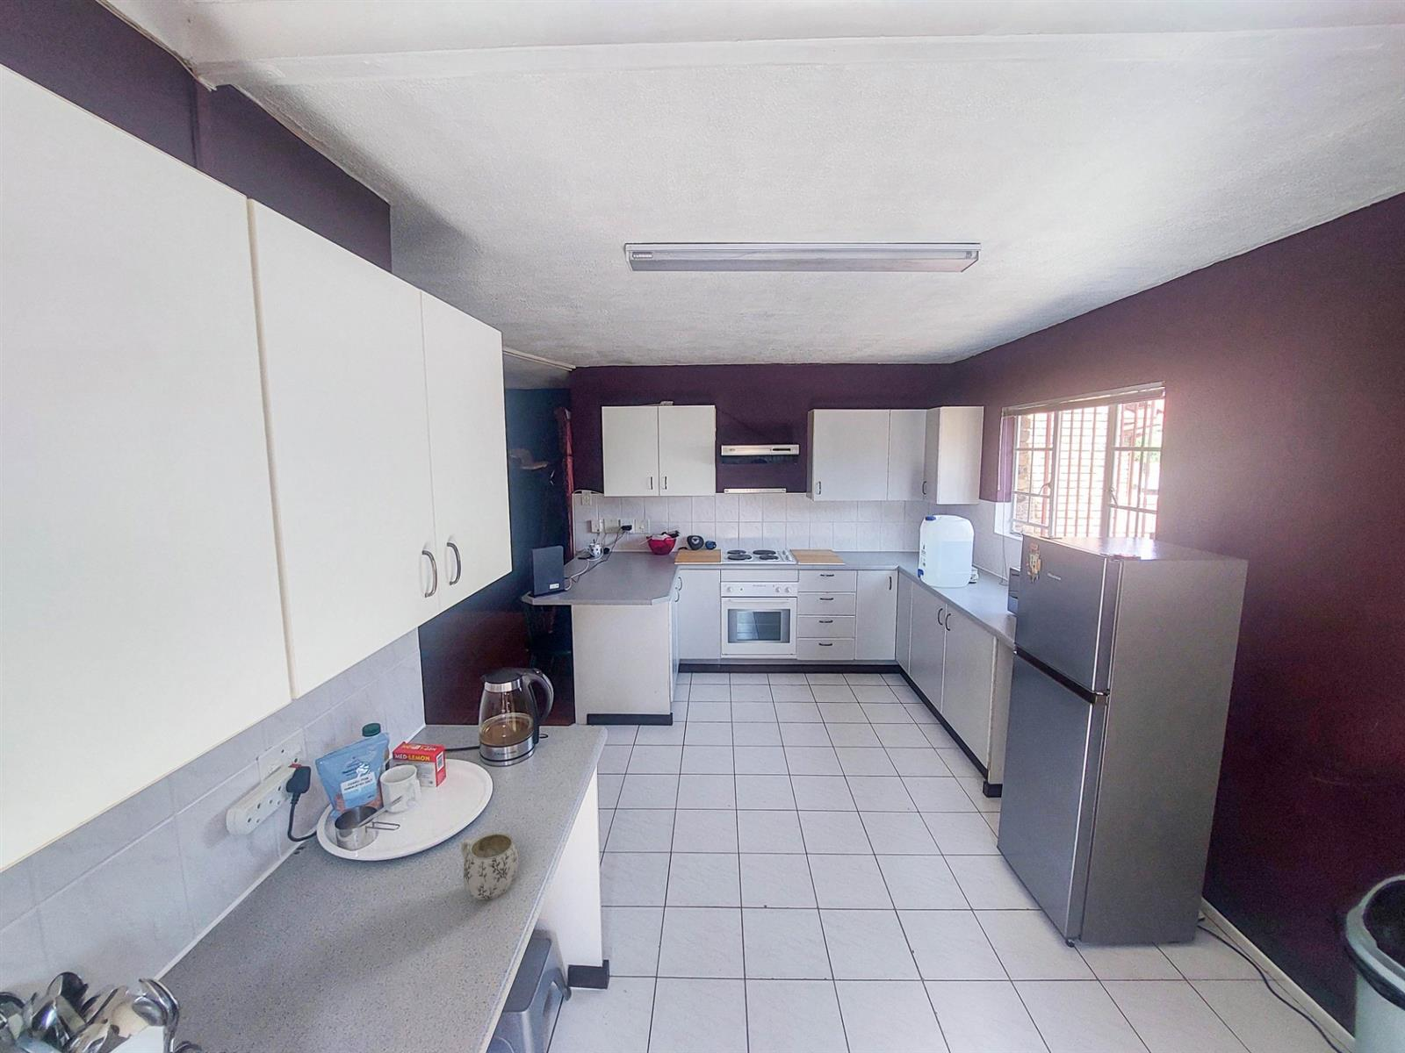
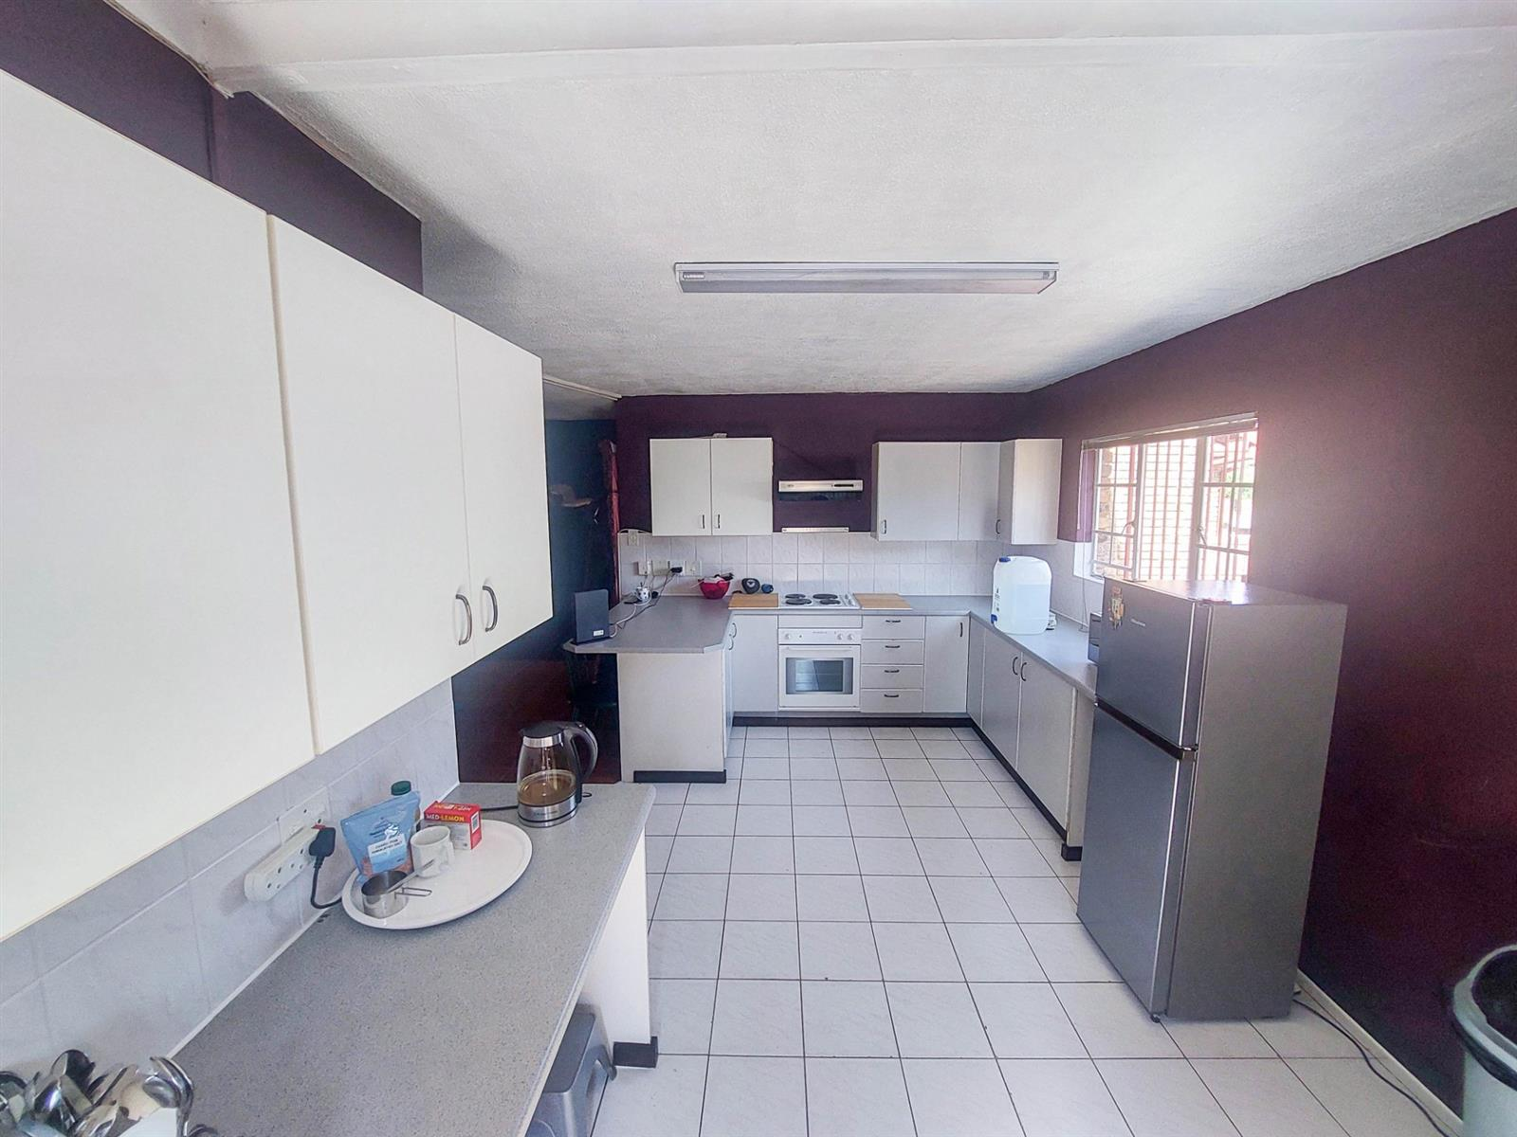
- mug [460,832,519,900]
